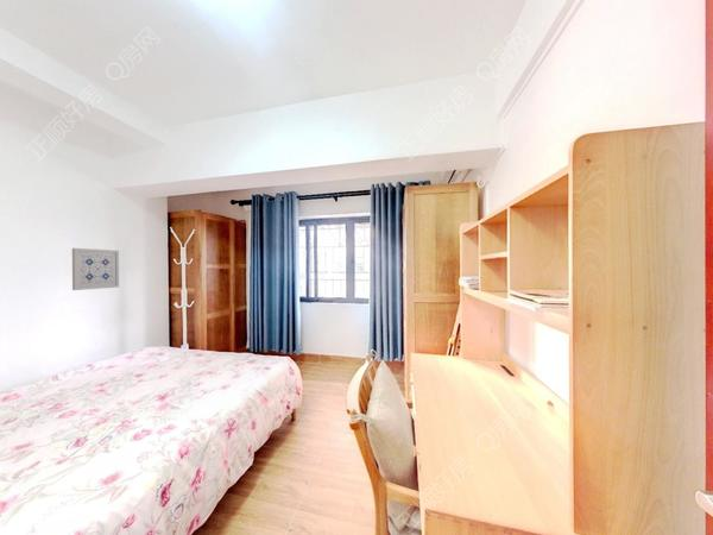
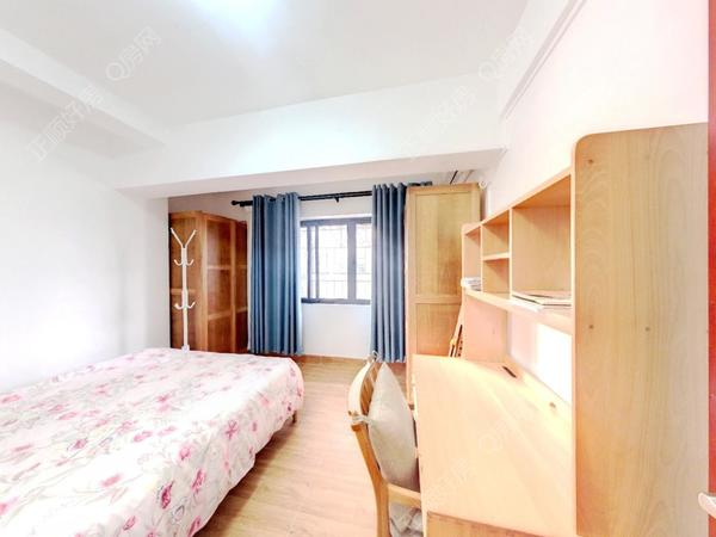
- wall art [71,247,120,291]
